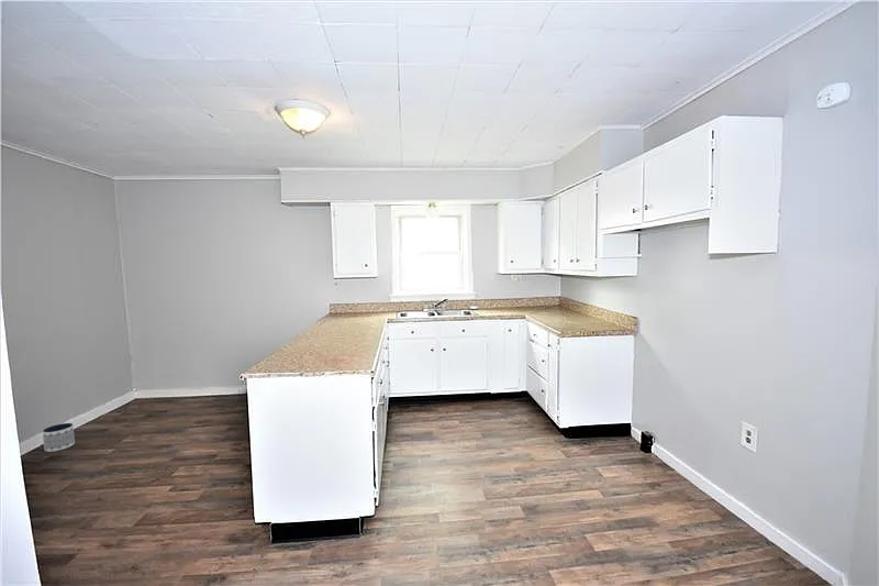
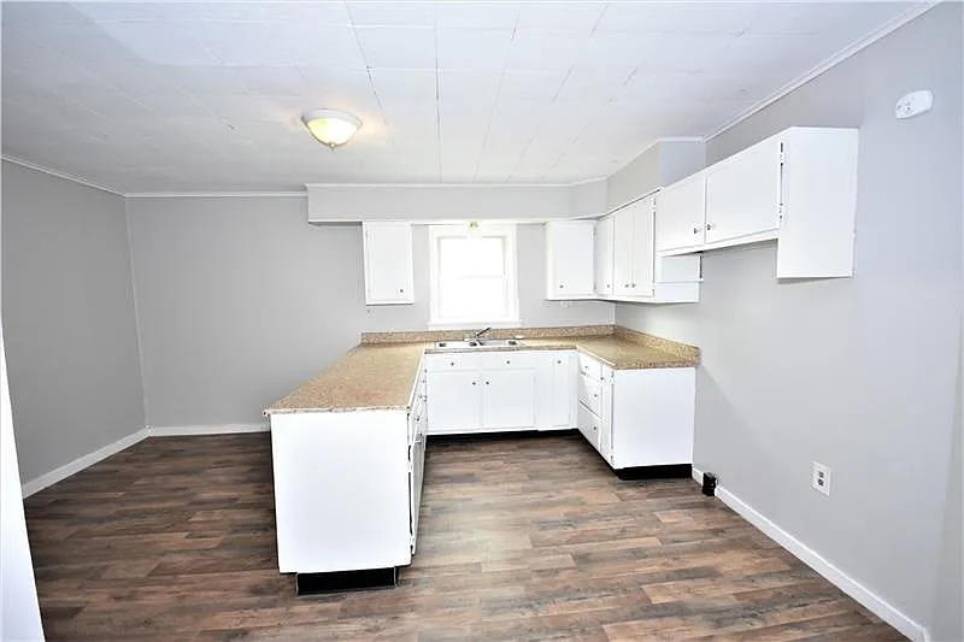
- planter [42,422,76,453]
